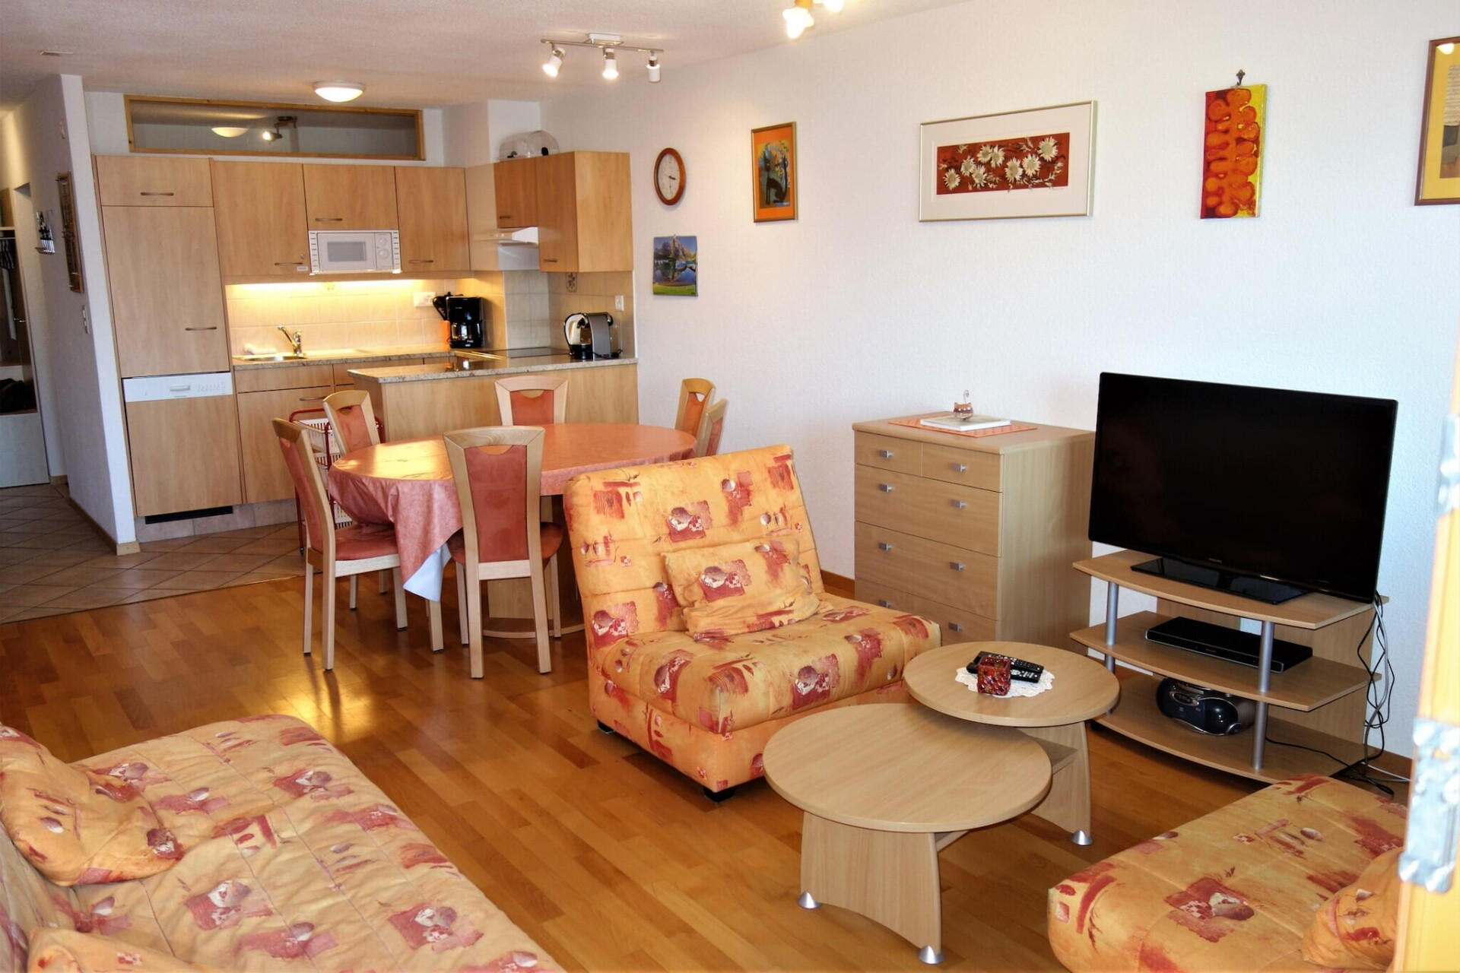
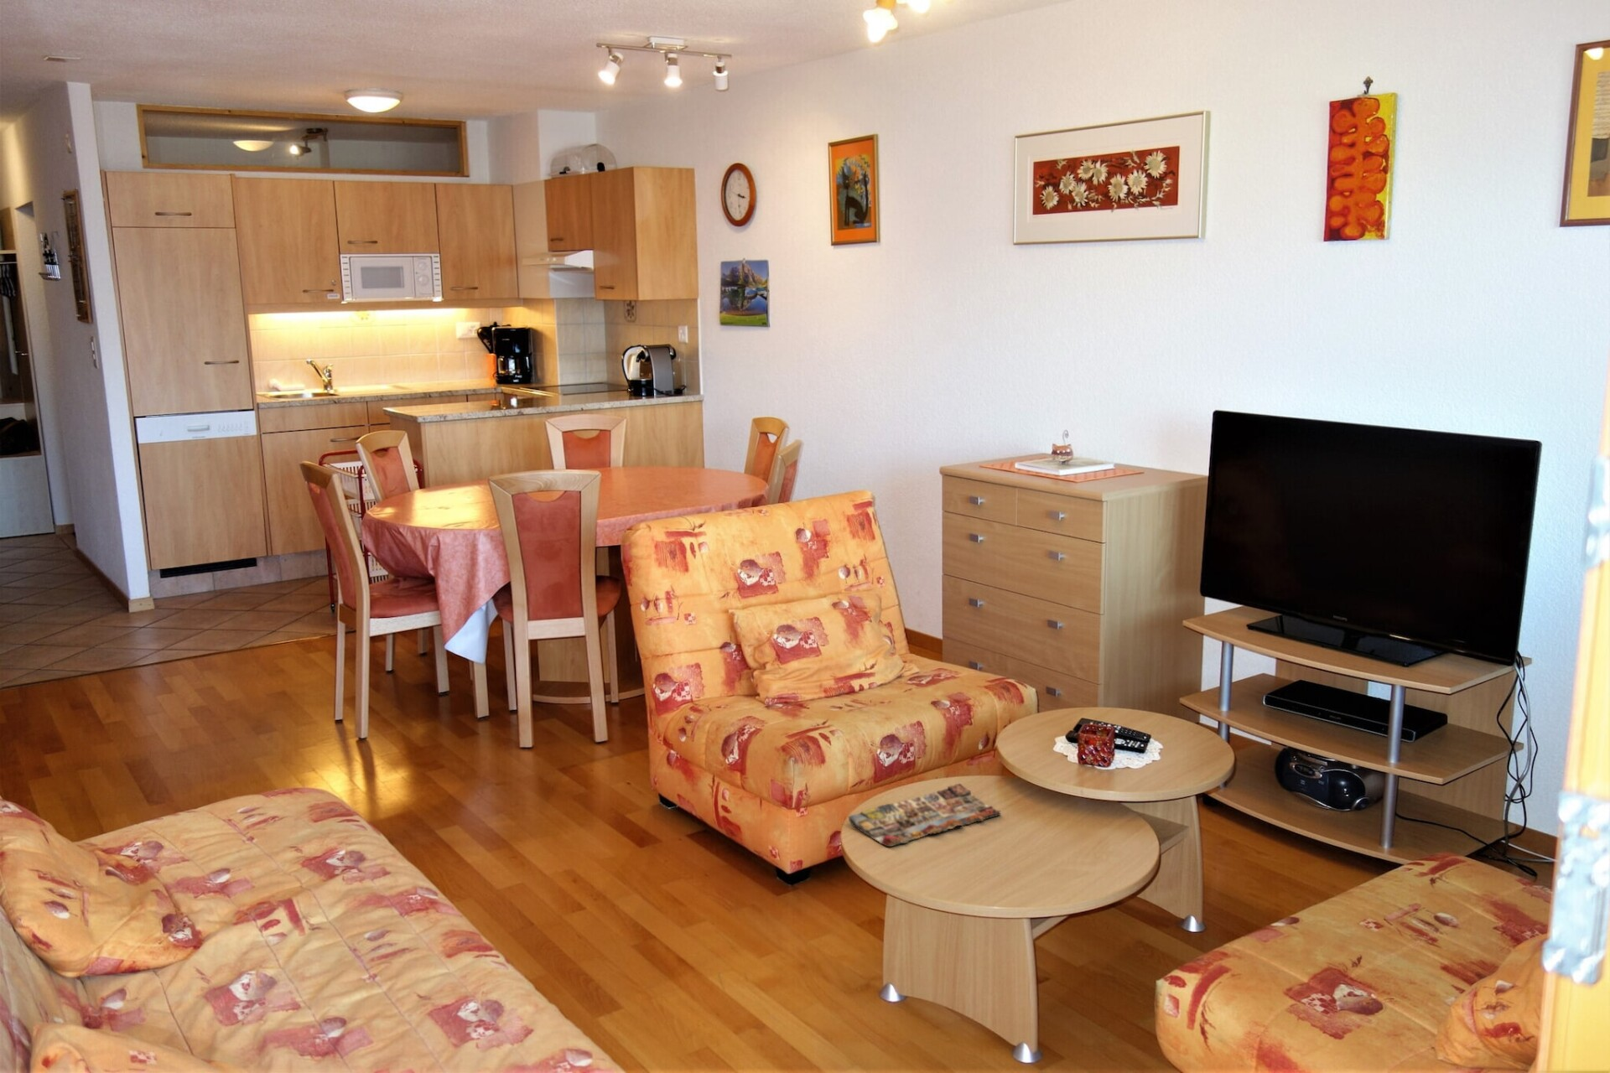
+ magazine [847,783,1003,848]
